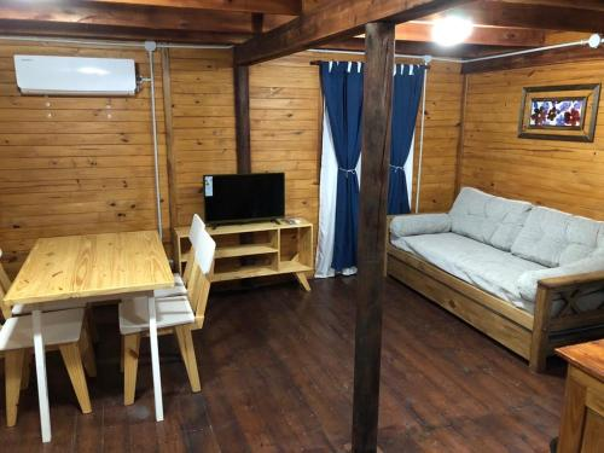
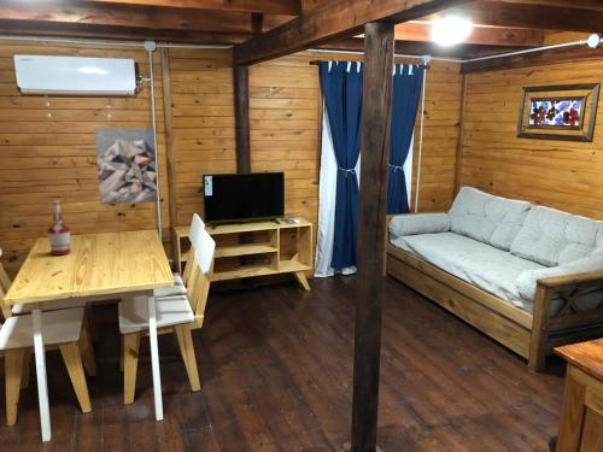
+ alcohol [46,199,72,257]
+ wall art [94,127,159,205]
